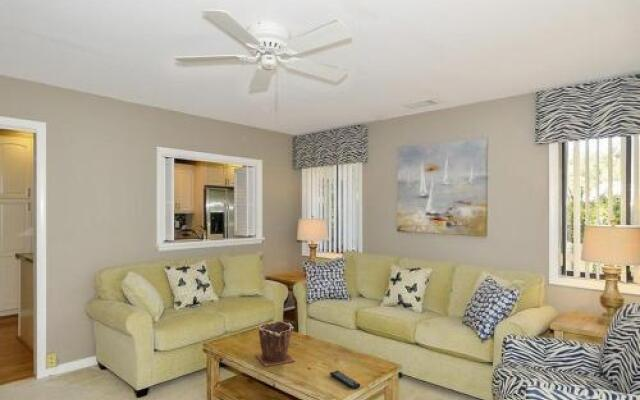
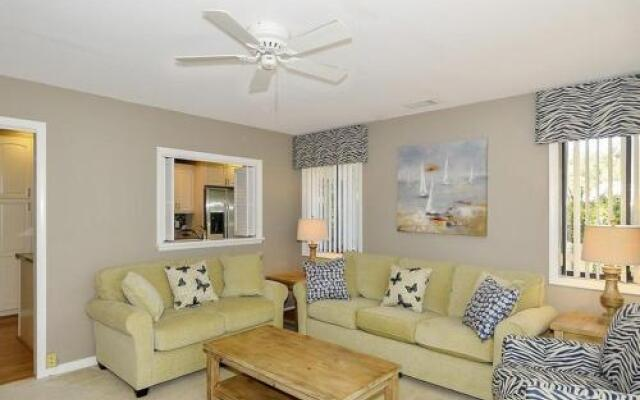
- plant pot [255,320,296,367]
- remote control [329,369,361,390]
